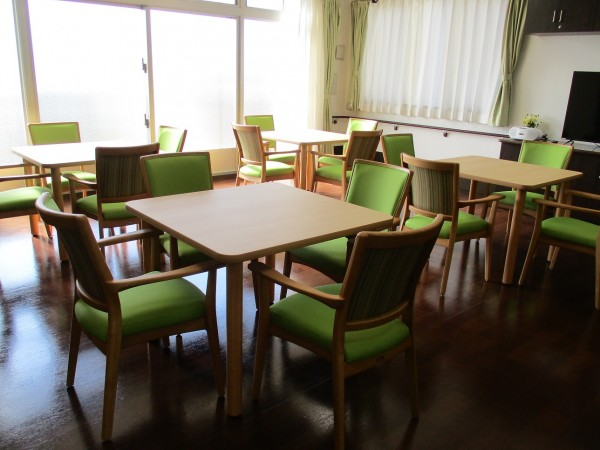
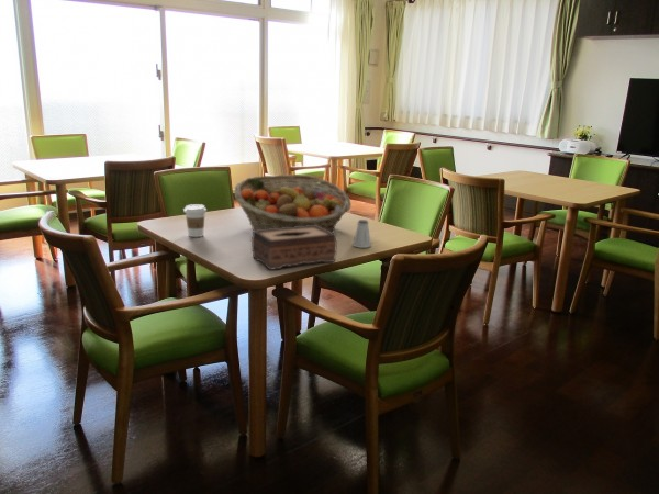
+ tissue box [250,225,338,271]
+ saltshaker [351,218,372,249]
+ coffee cup [182,203,208,238]
+ fruit basket [234,173,353,233]
